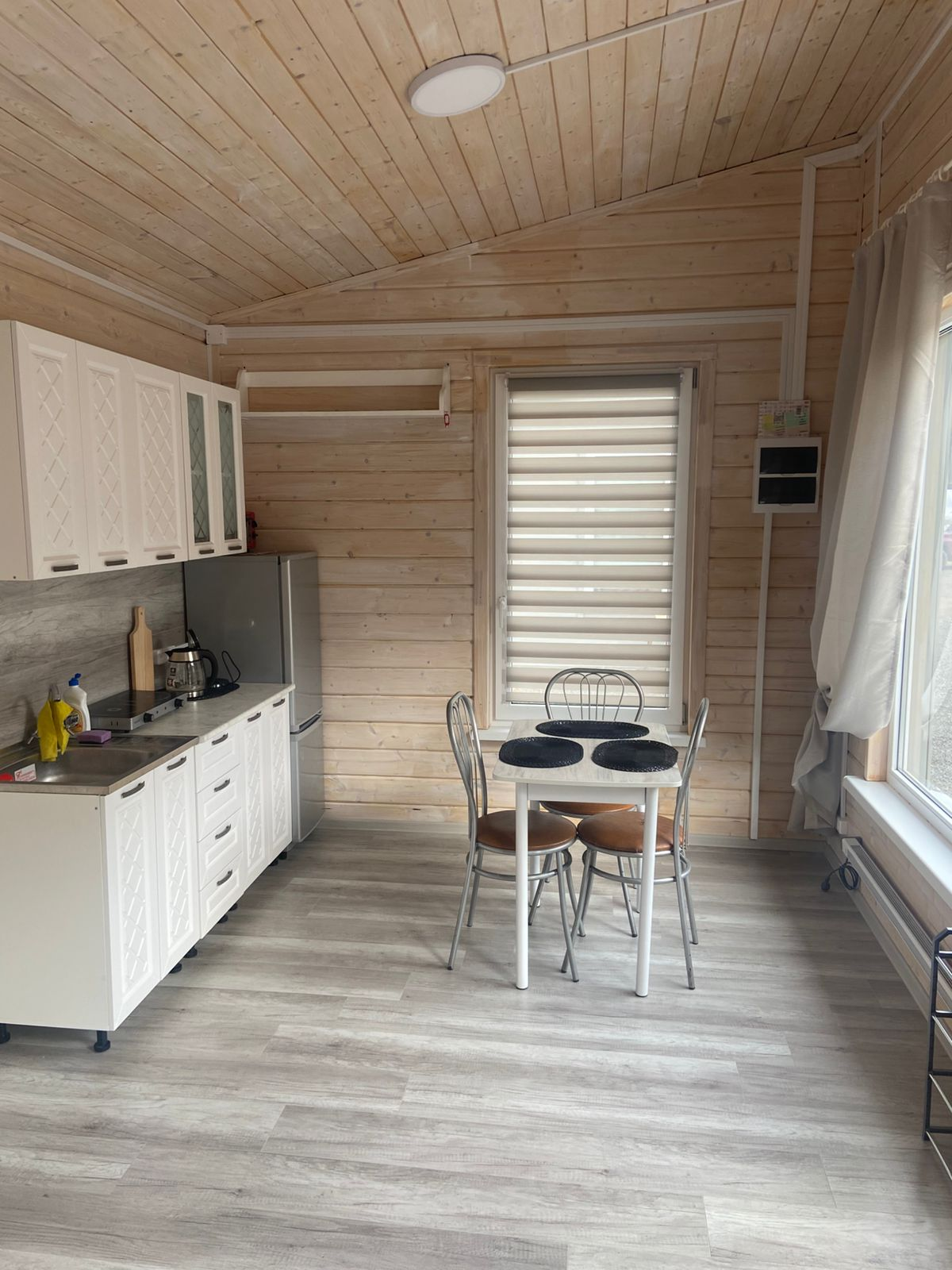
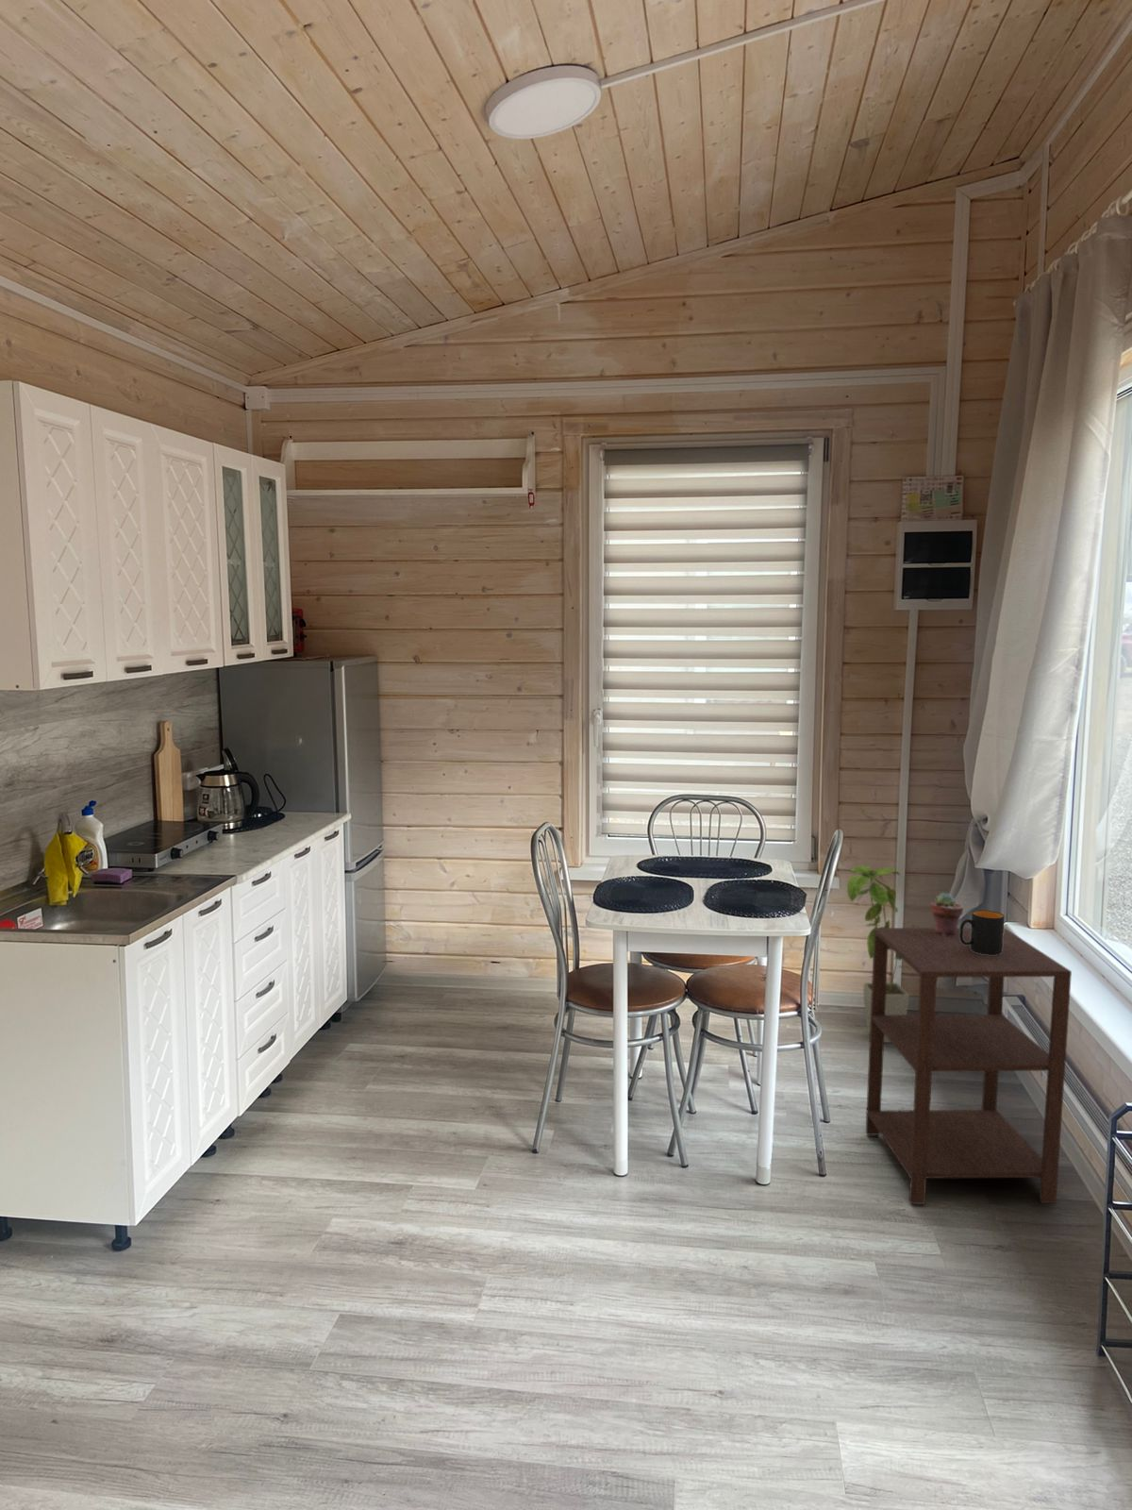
+ house plant [847,864,912,1044]
+ side table [864,926,1073,1206]
+ mug [960,910,1005,955]
+ potted succulent [930,892,964,936]
